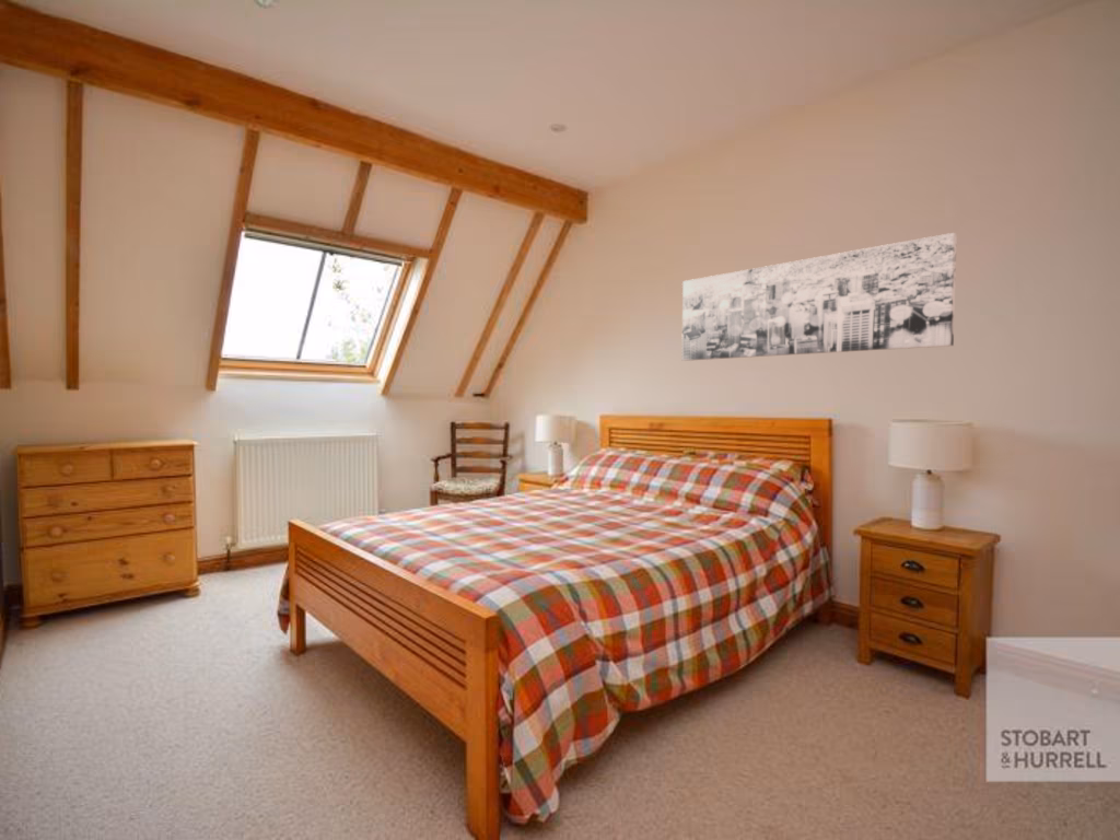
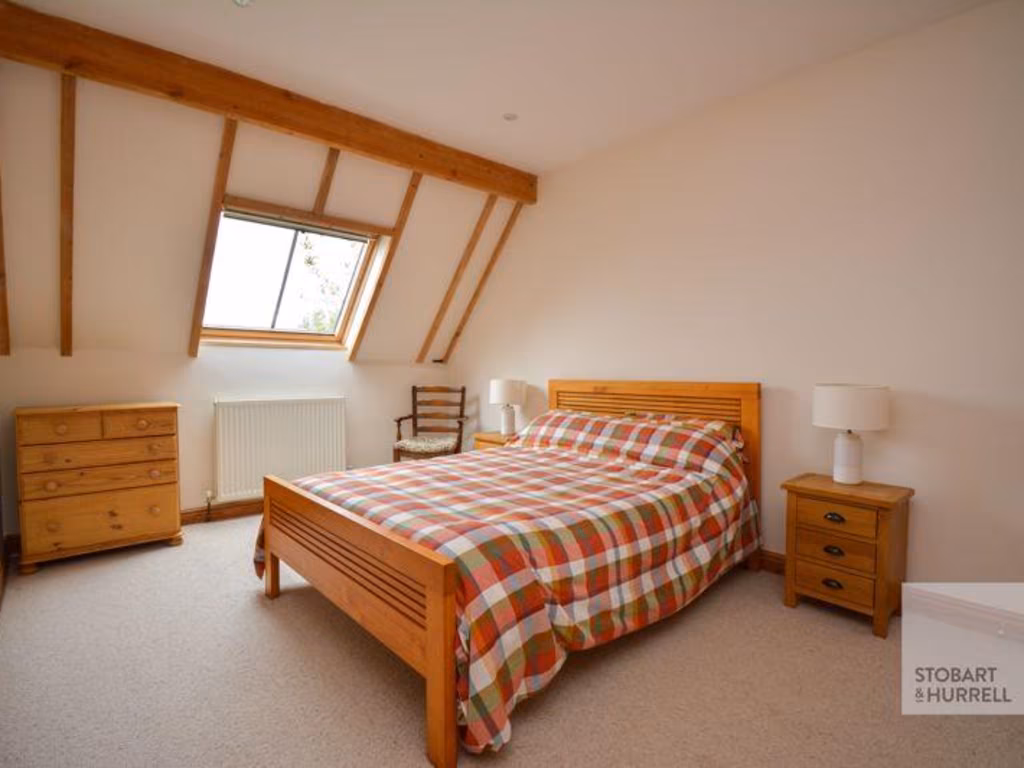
- wall art [680,232,958,362]
